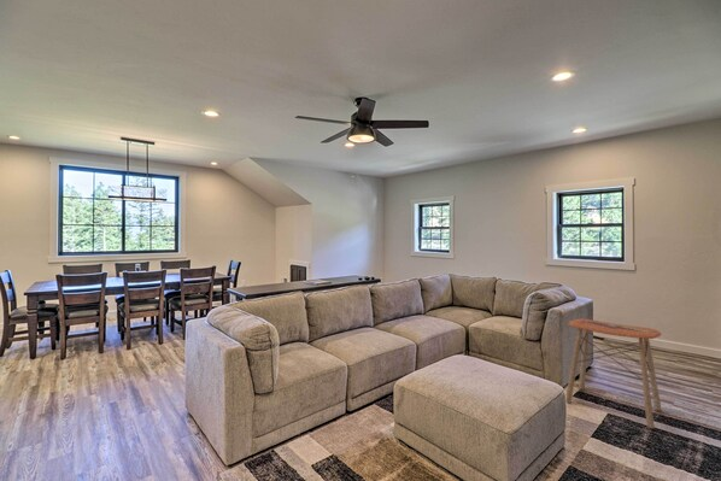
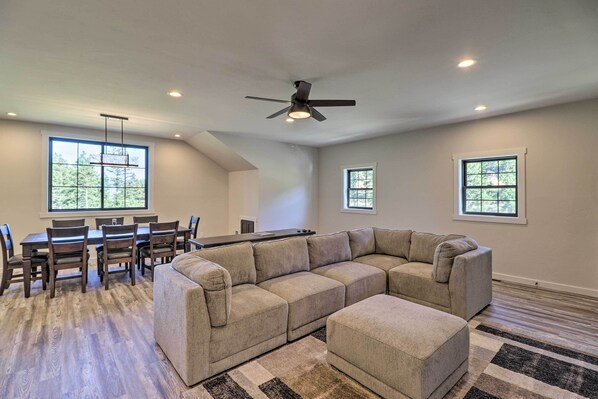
- side table [565,317,663,429]
